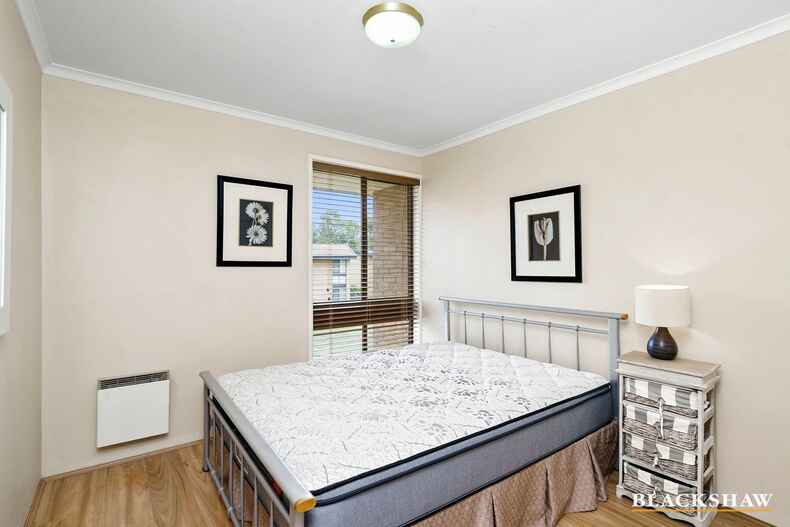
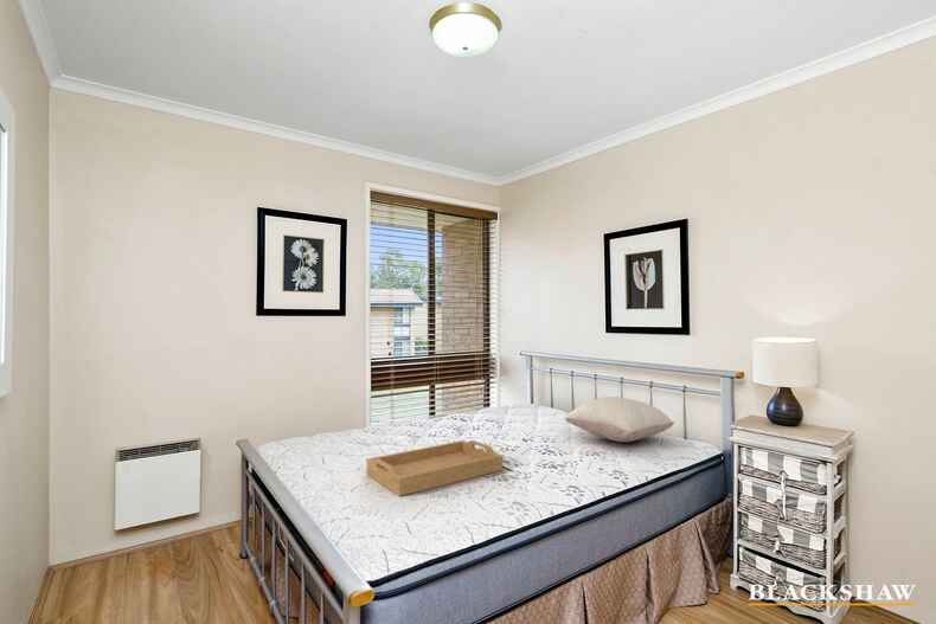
+ pillow [564,395,675,443]
+ serving tray [365,439,504,497]
